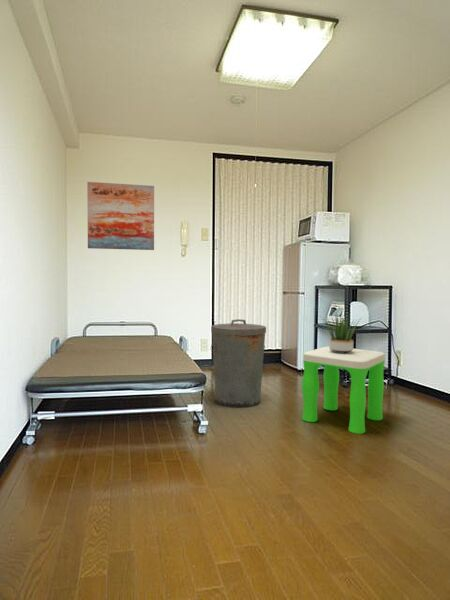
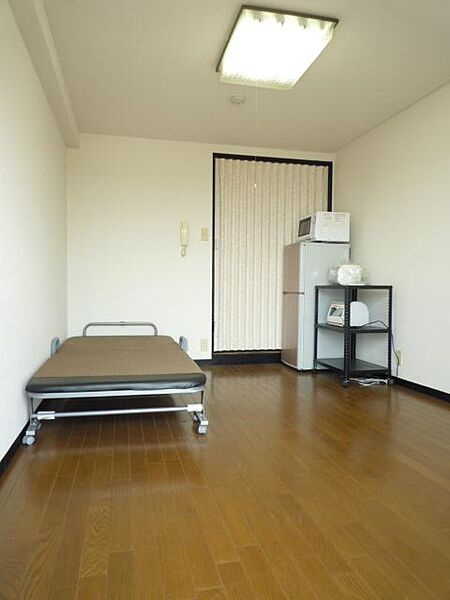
- stool [301,345,386,435]
- trash can [209,318,267,409]
- wall art [86,181,155,251]
- potted plant [320,310,363,353]
